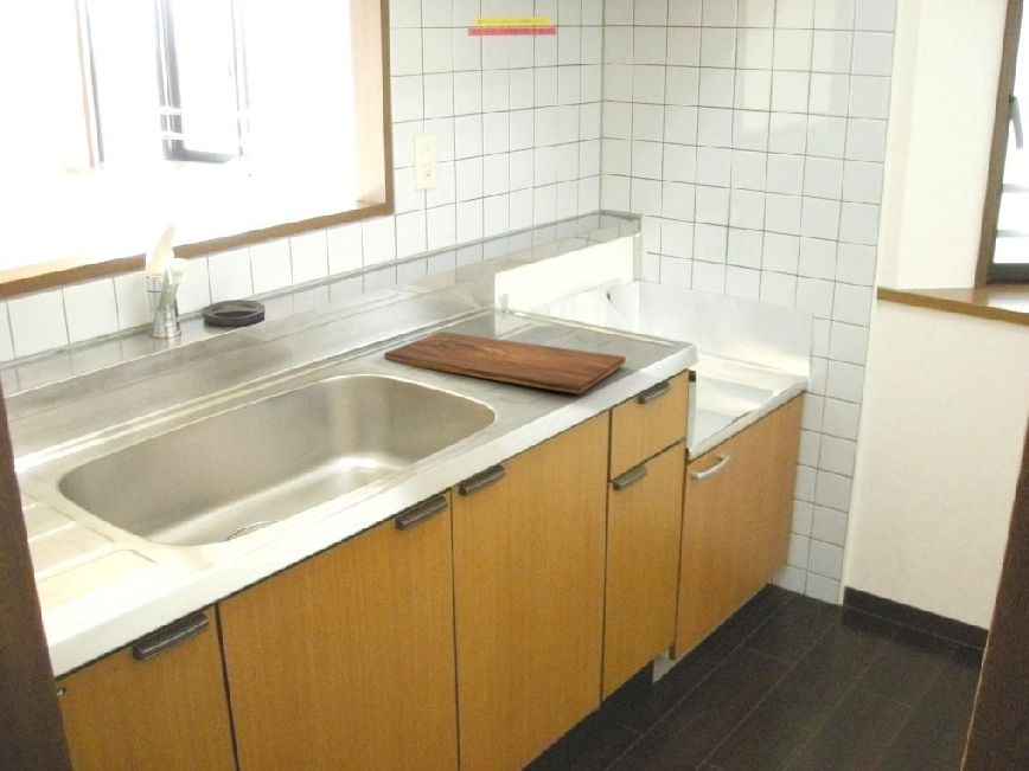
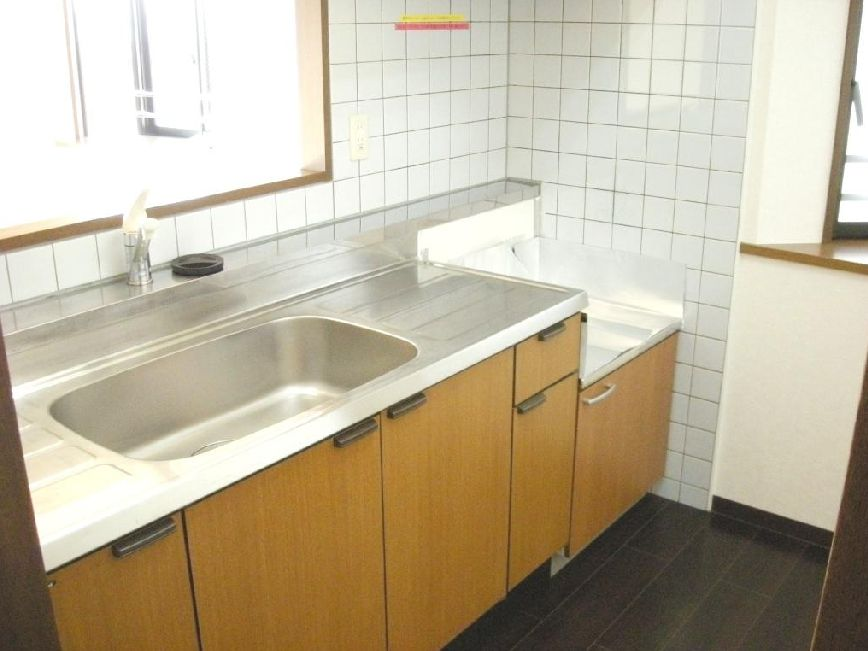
- cutting board [383,330,627,396]
